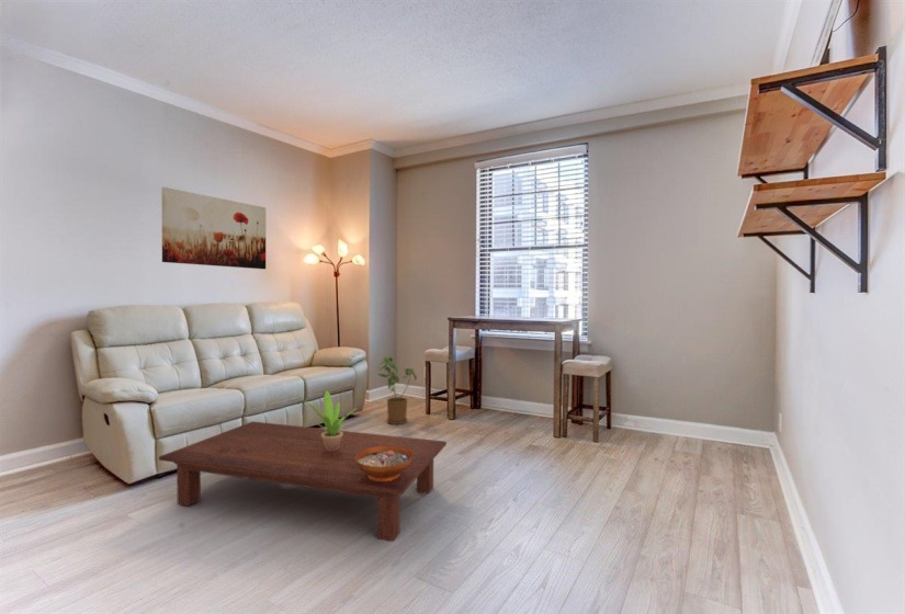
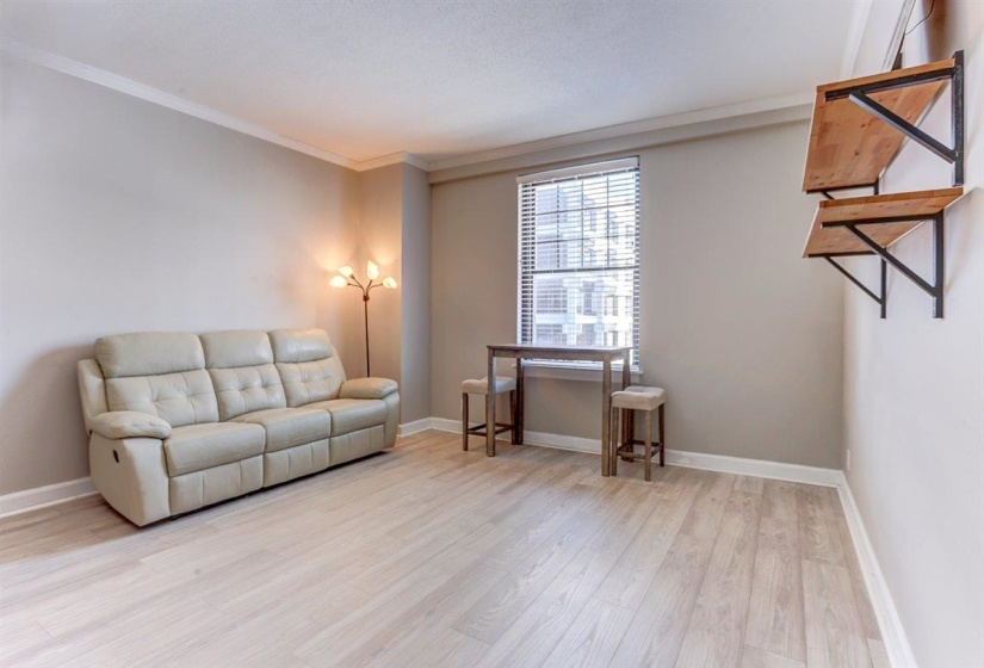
- decorative bowl [355,446,412,481]
- house plant [377,355,418,425]
- wall art [160,186,267,270]
- coffee table [158,420,448,543]
- potted plant [304,389,358,451]
